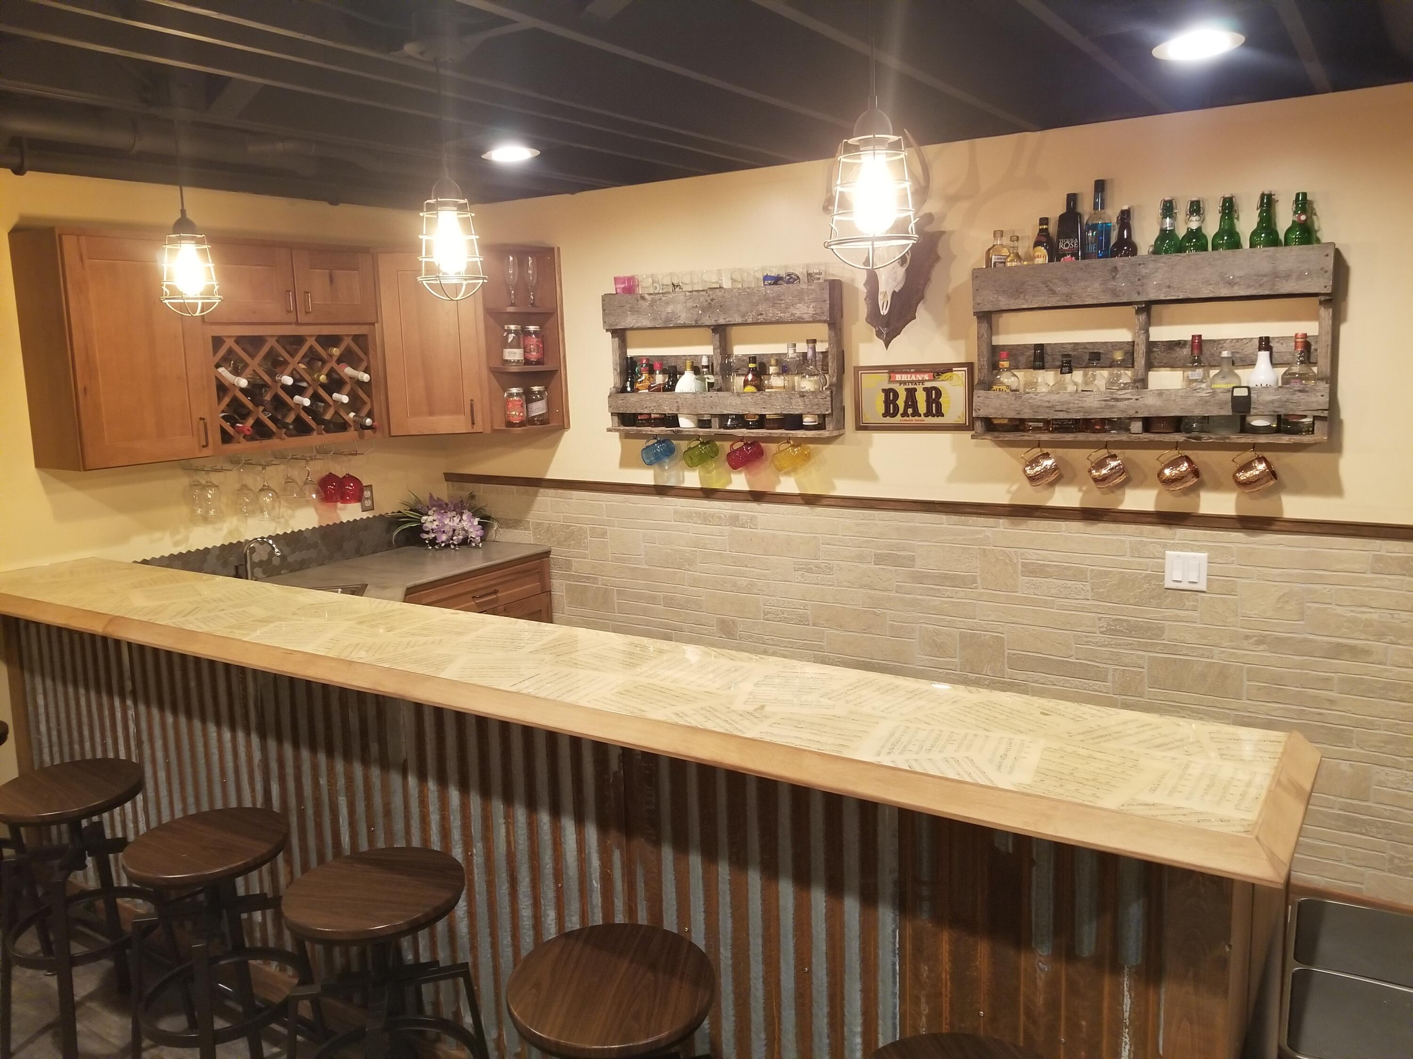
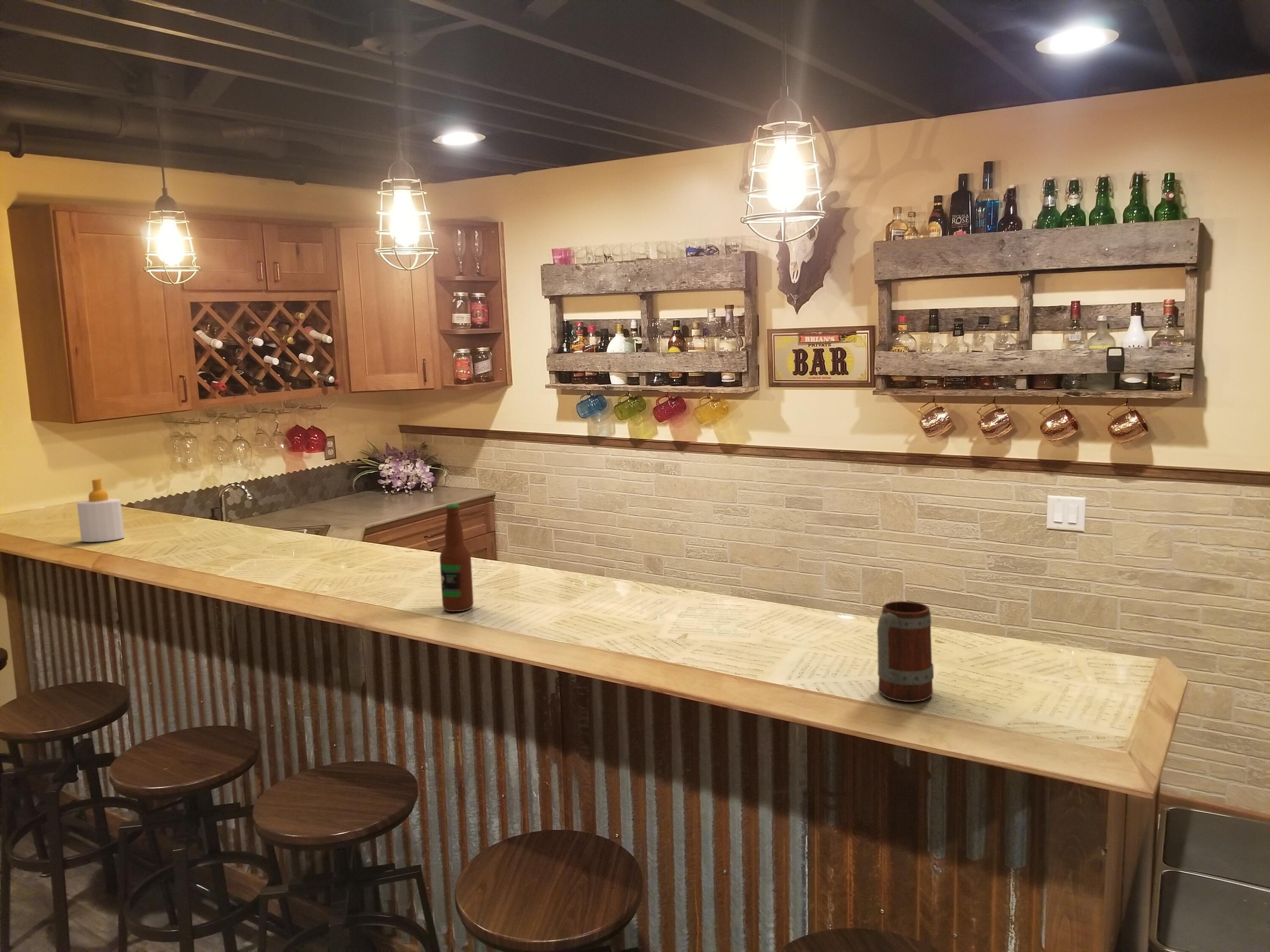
+ soap bottle [77,478,125,542]
+ beer mug [877,601,934,702]
+ bottle [439,504,474,612]
